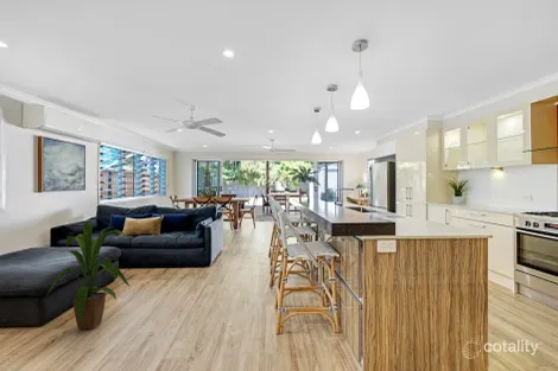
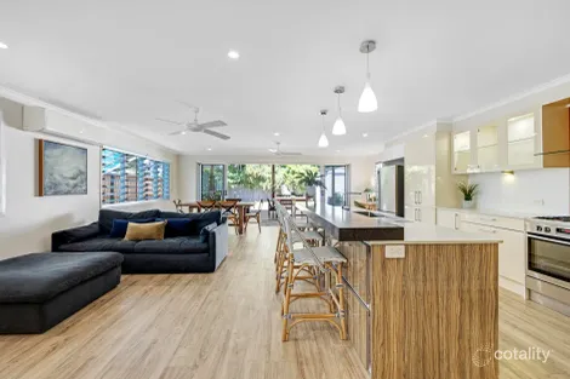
- house plant [45,220,132,331]
